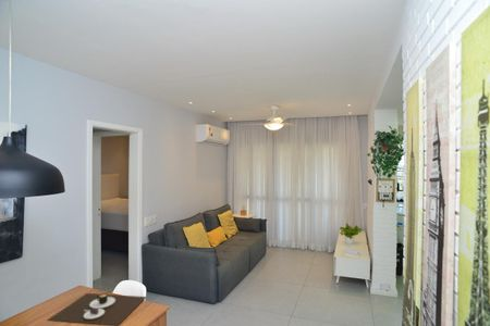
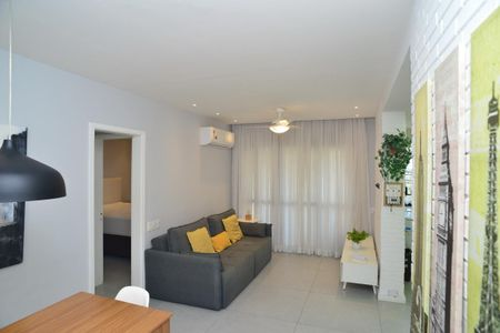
- place mat [46,292,147,326]
